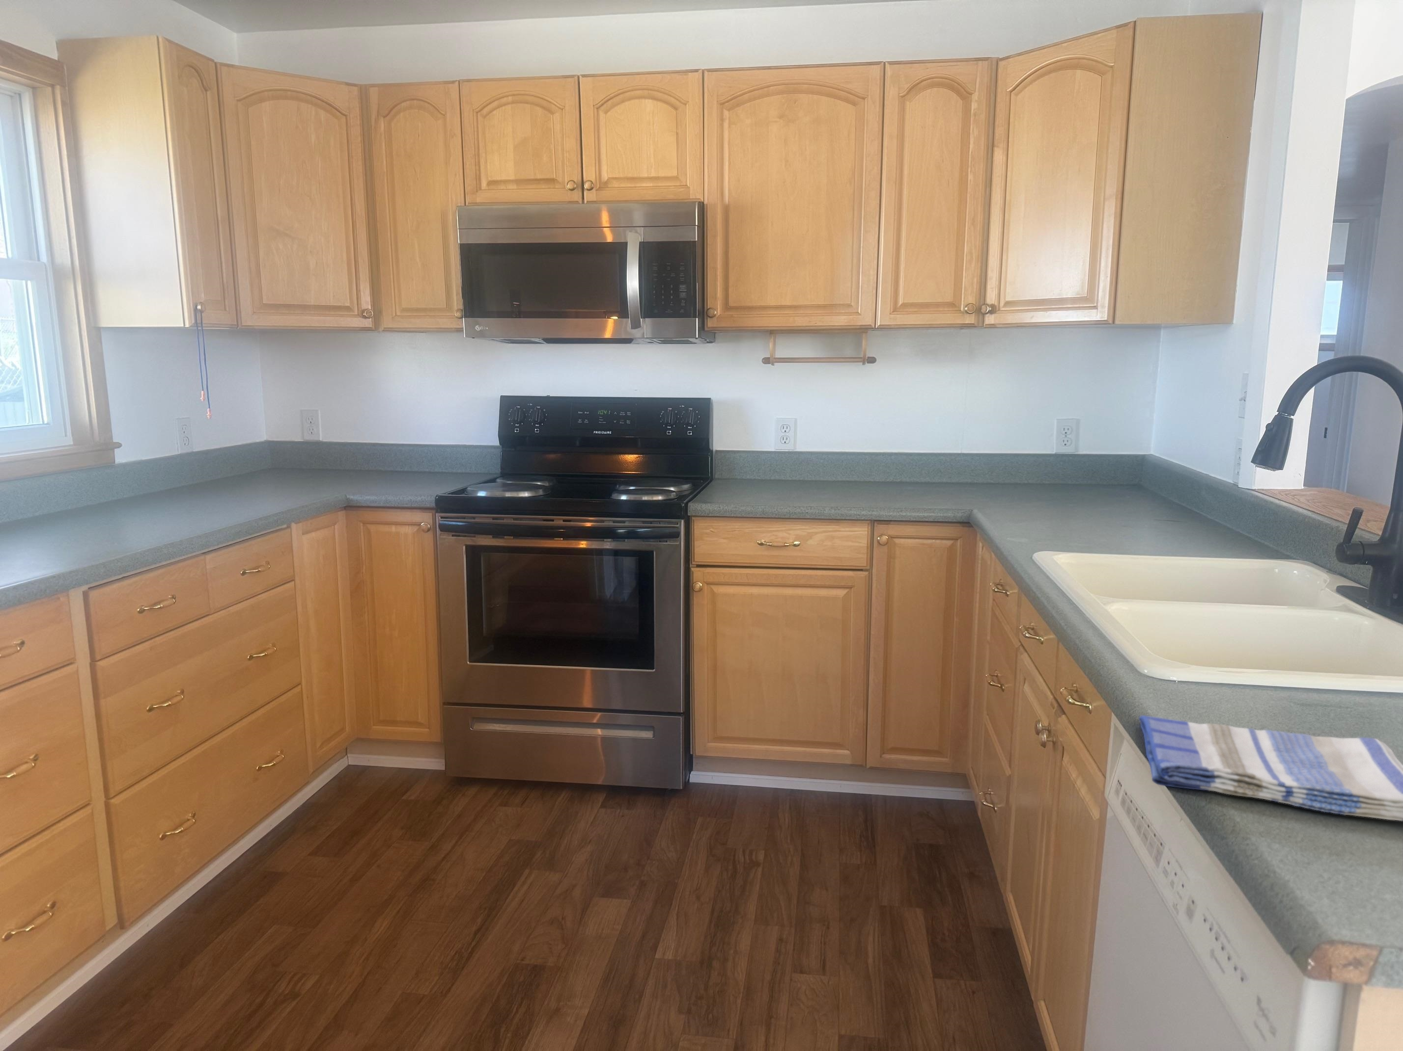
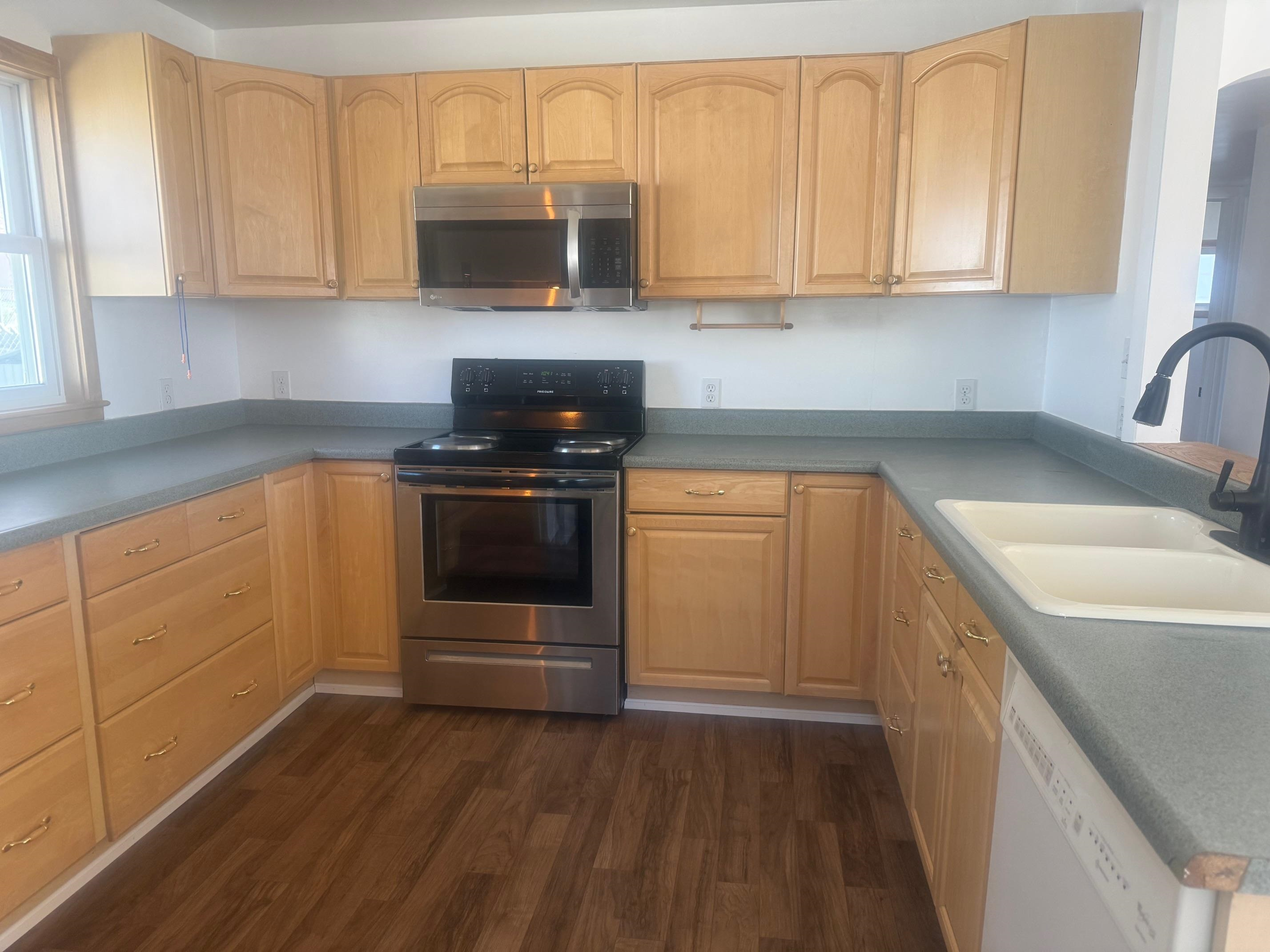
- dish towel [1138,715,1403,821]
